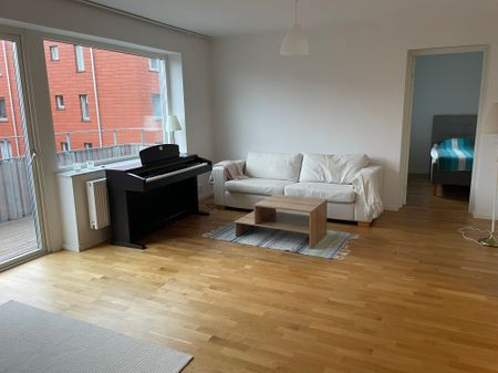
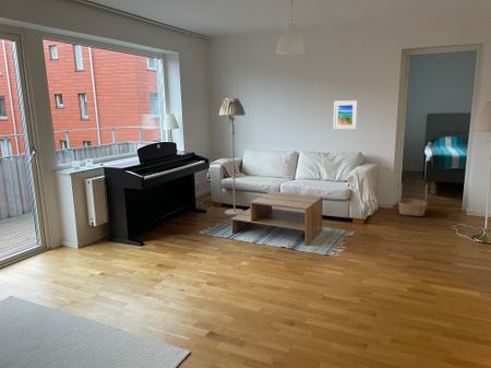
+ basket [396,181,429,217]
+ floor lamp [218,97,247,216]
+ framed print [333,99,358,130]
